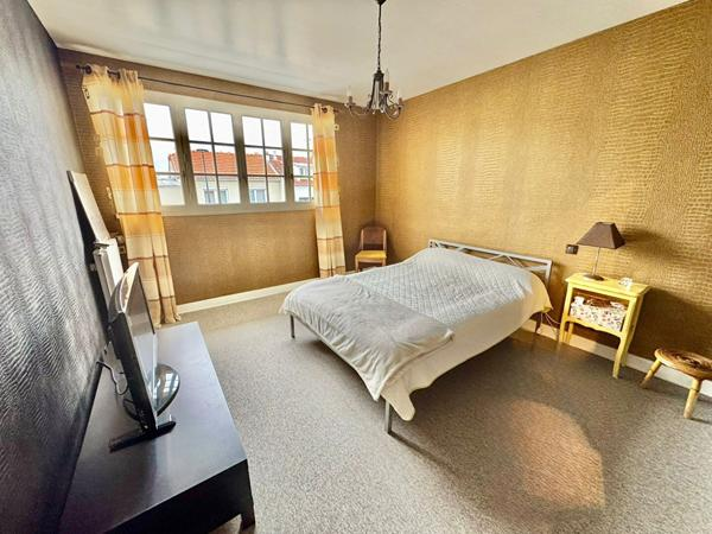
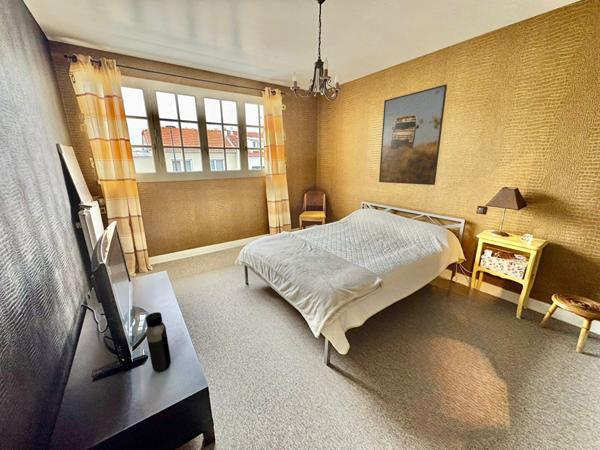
+ water bottle [145,311,172,373]
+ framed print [378,83,448,186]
